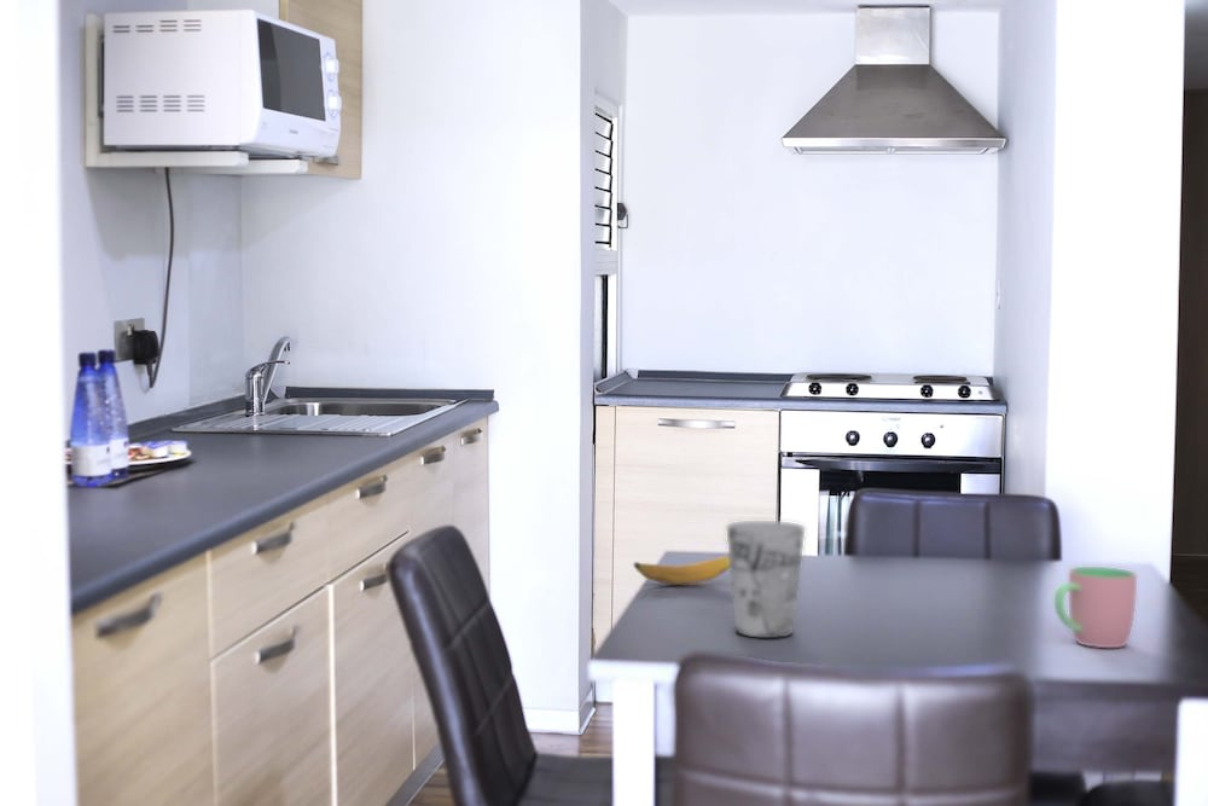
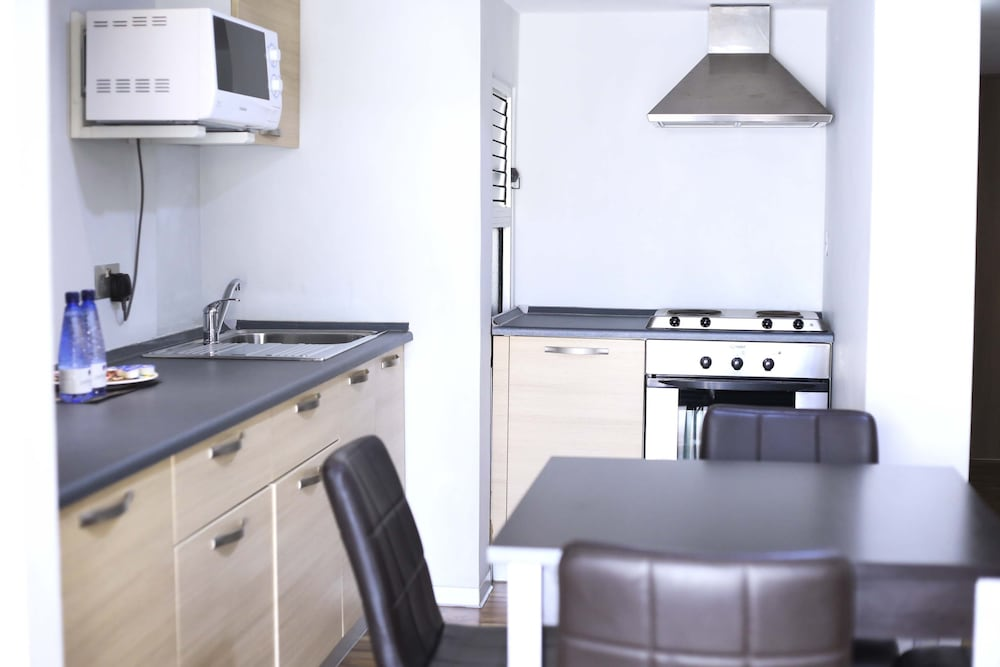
- cup [1053,566,1138,649]
- banana [632,555,731,586]
- cup [726,520,806,639]
